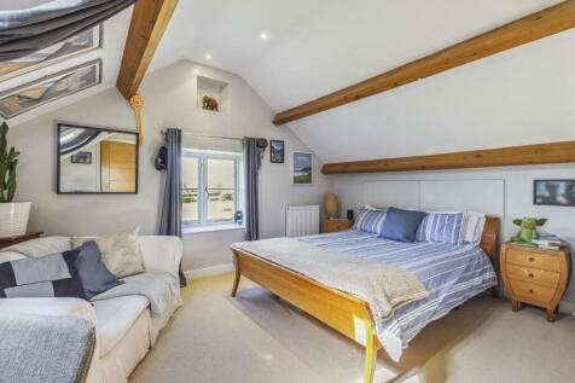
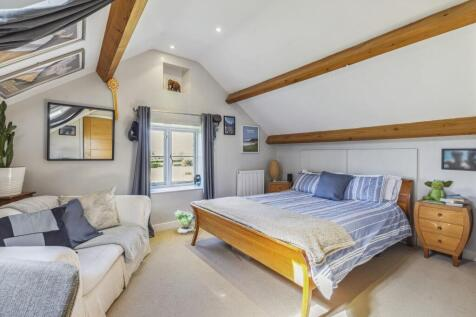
+ potted plant [173,209,195,234]
